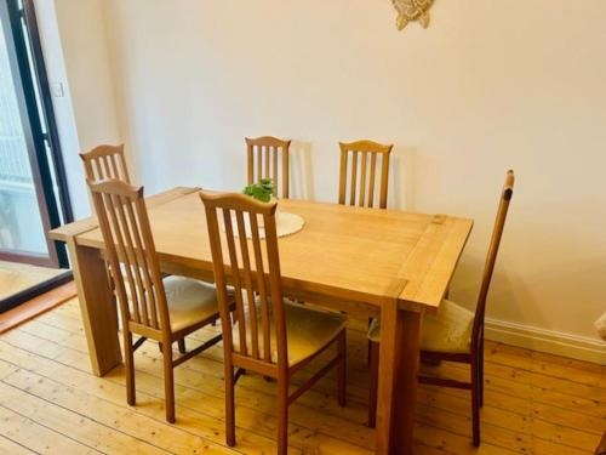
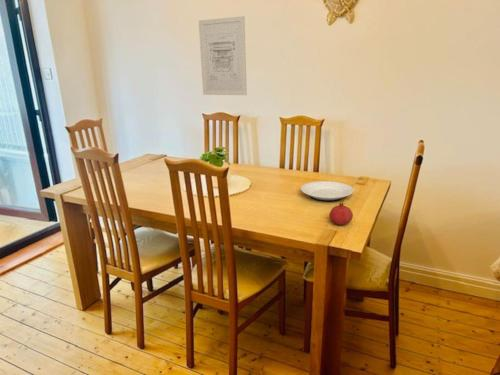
+ fruit [328,201,354,226]
+ plate [300,180,355,203]
+ wall art [198,15,248,96]
